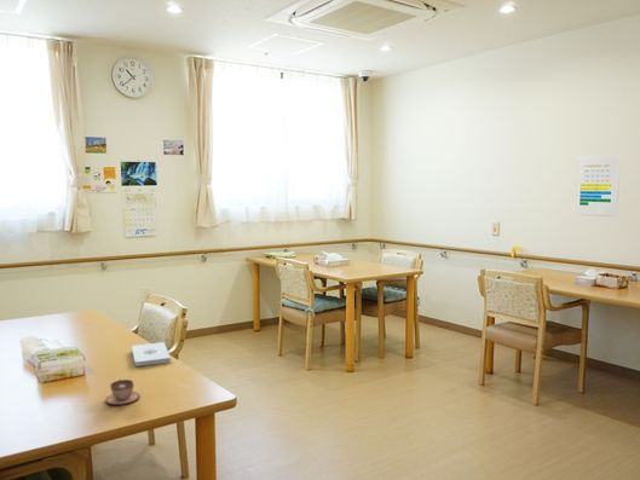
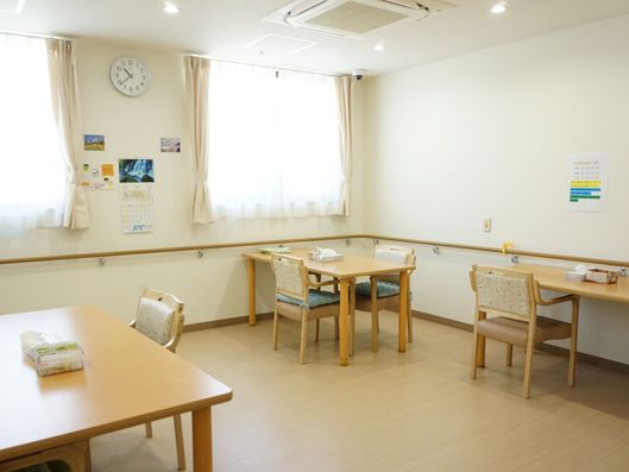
- teacup [104,378,140,406]
- notepad [131,341,172,368]
